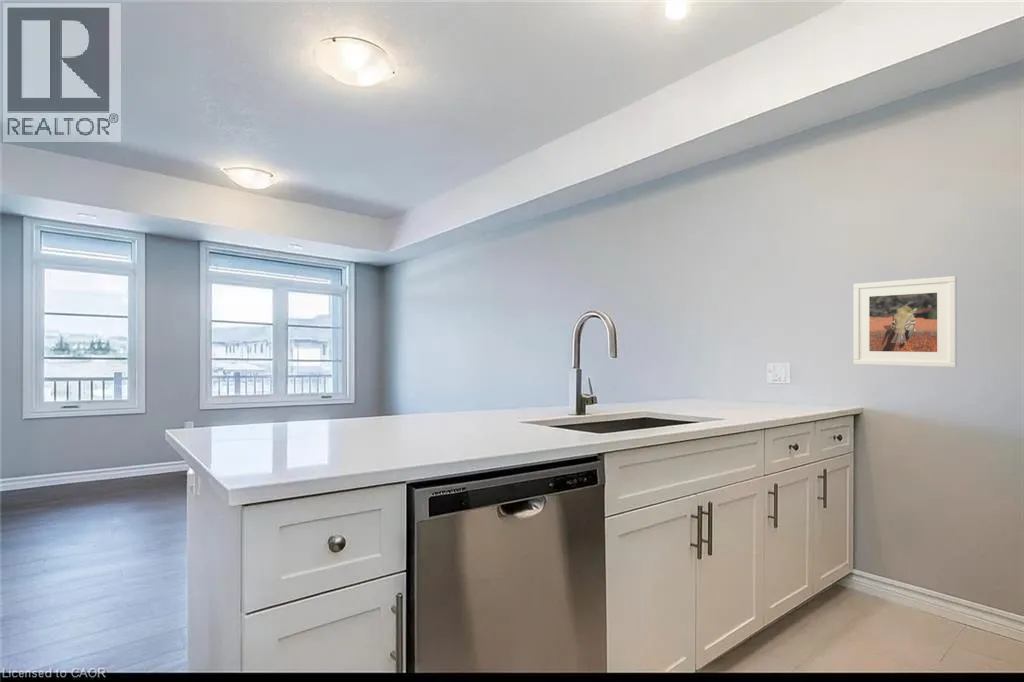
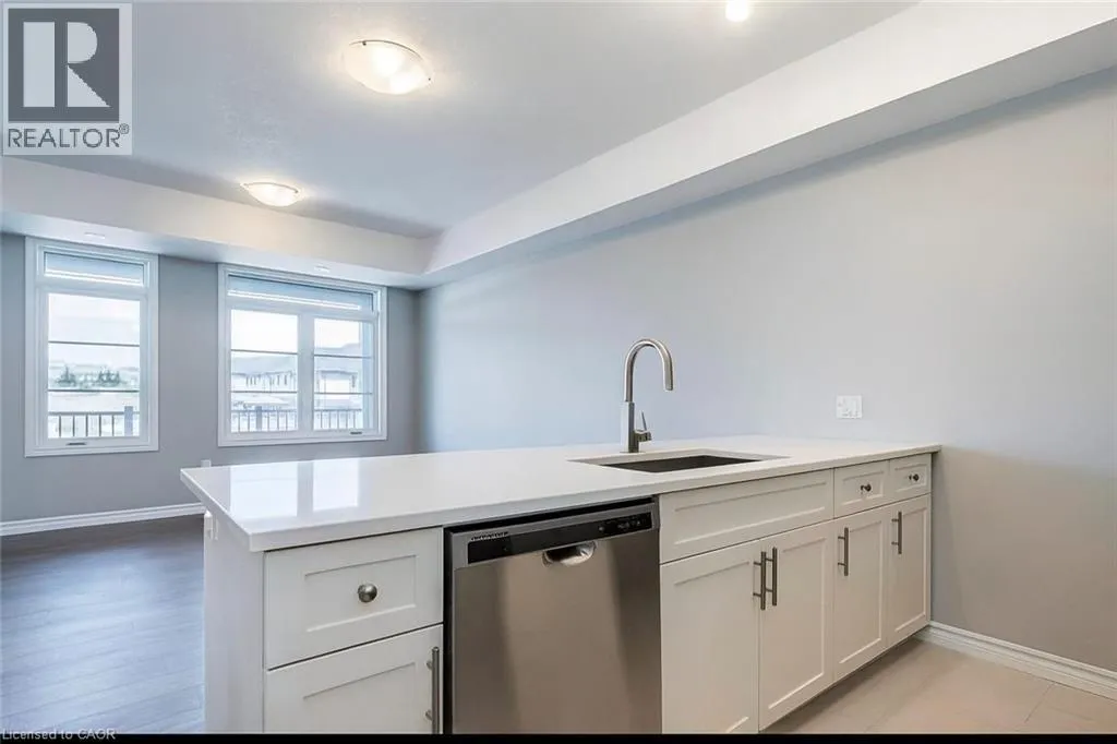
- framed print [853,275,958,368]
